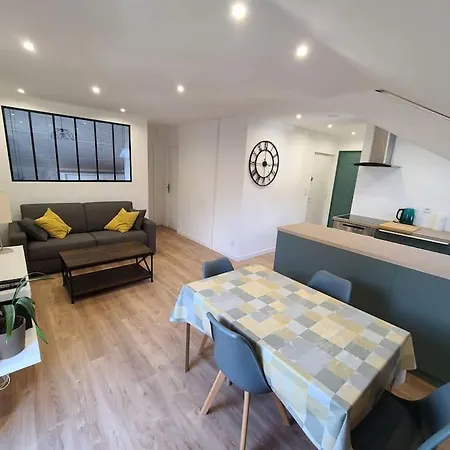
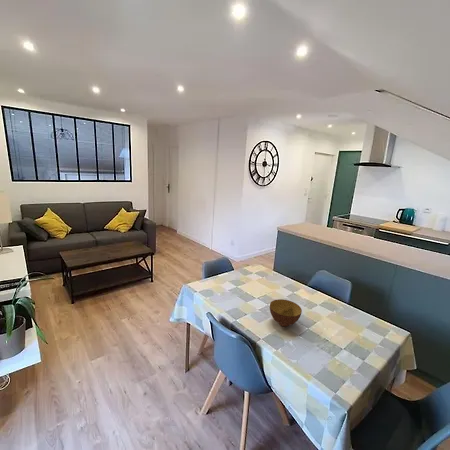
+ bowl [269,298,303,327]
